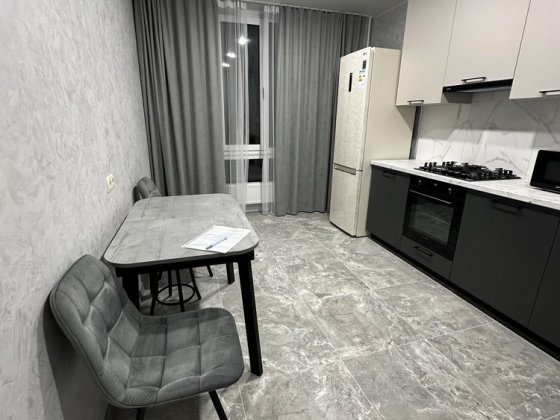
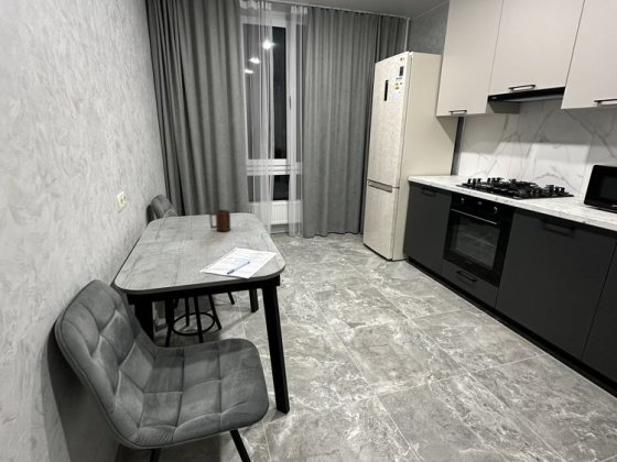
+ mug [208,209,232,232]
